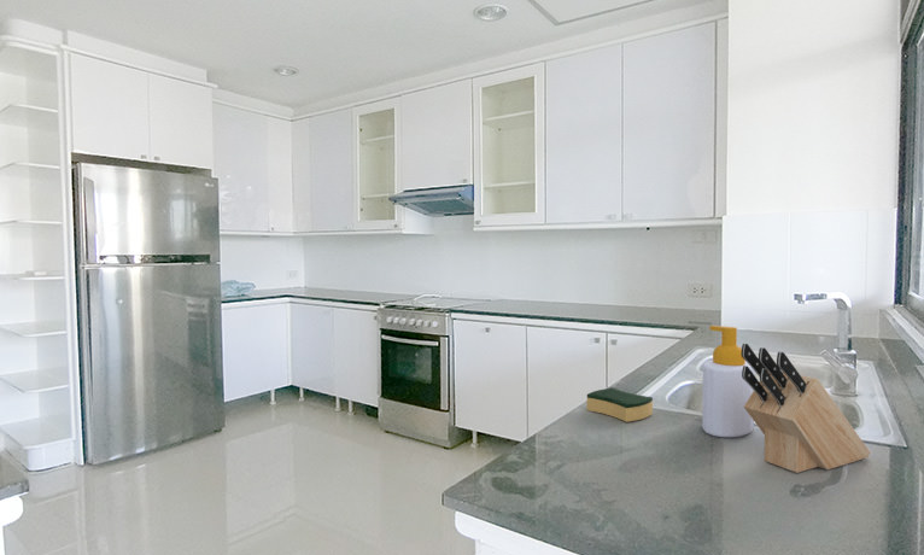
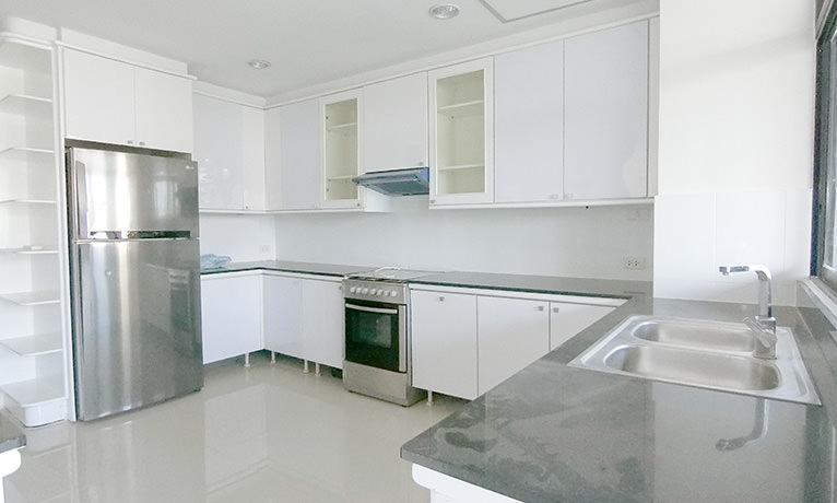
- knife block [741,343,871,474]
- sponge [586,387,654,423]
- soap bottle [701,325,756,438]
